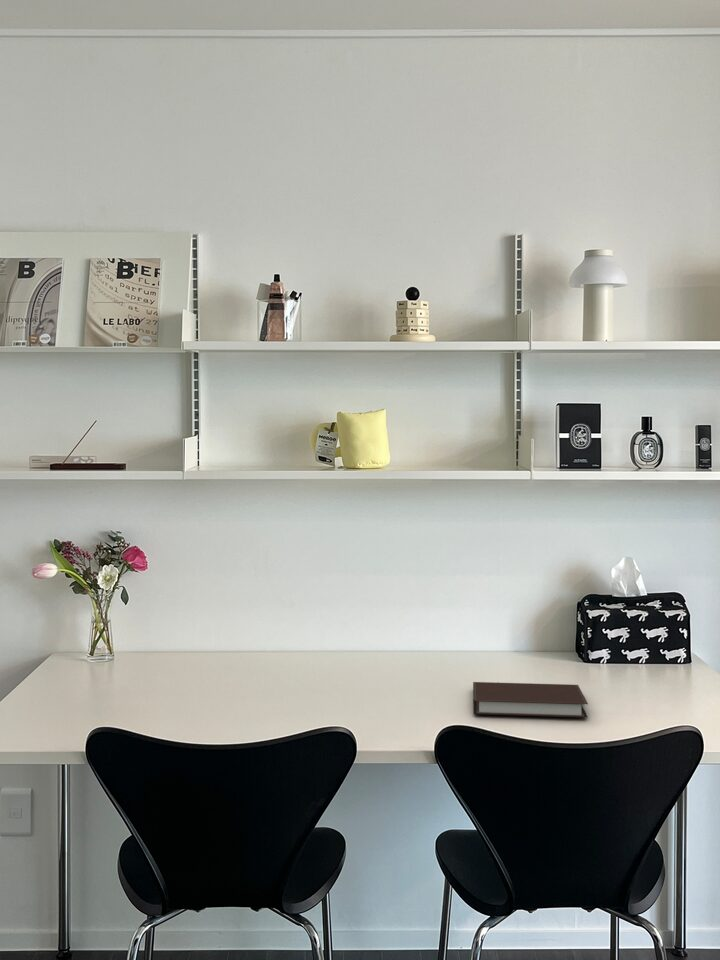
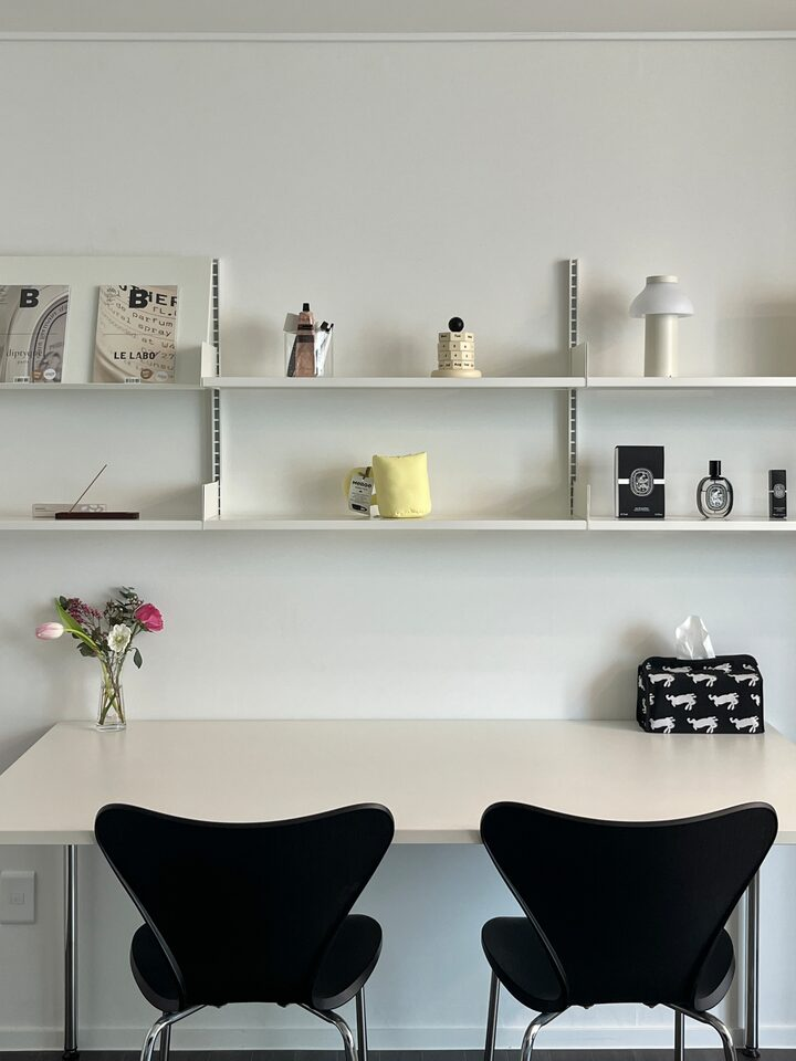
- notebook [472,681,589,719]
